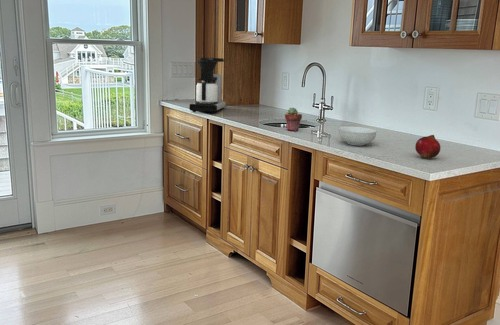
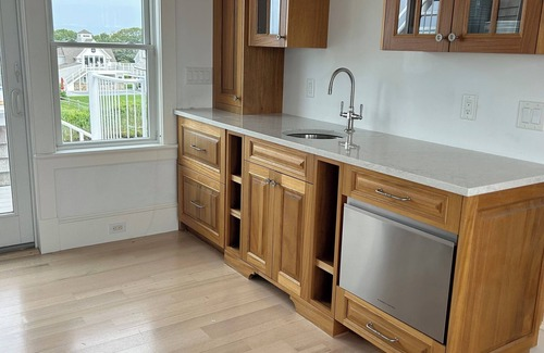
- fruit [414,134,441,159]
- coffee maker [188,57,227,114]
- cereal bowl [338,126,377,147]
- potted succulent [284,107,303,132]
